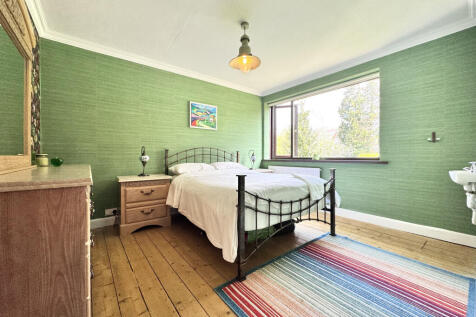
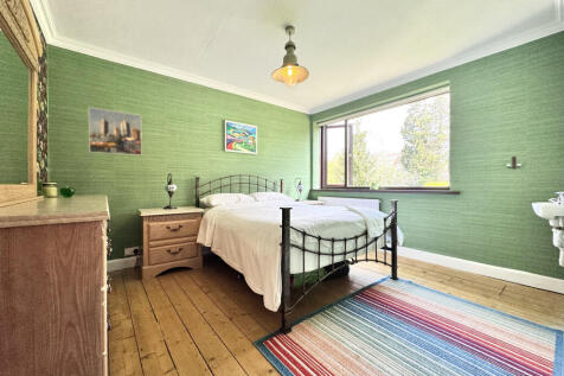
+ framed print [88,106,143,157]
